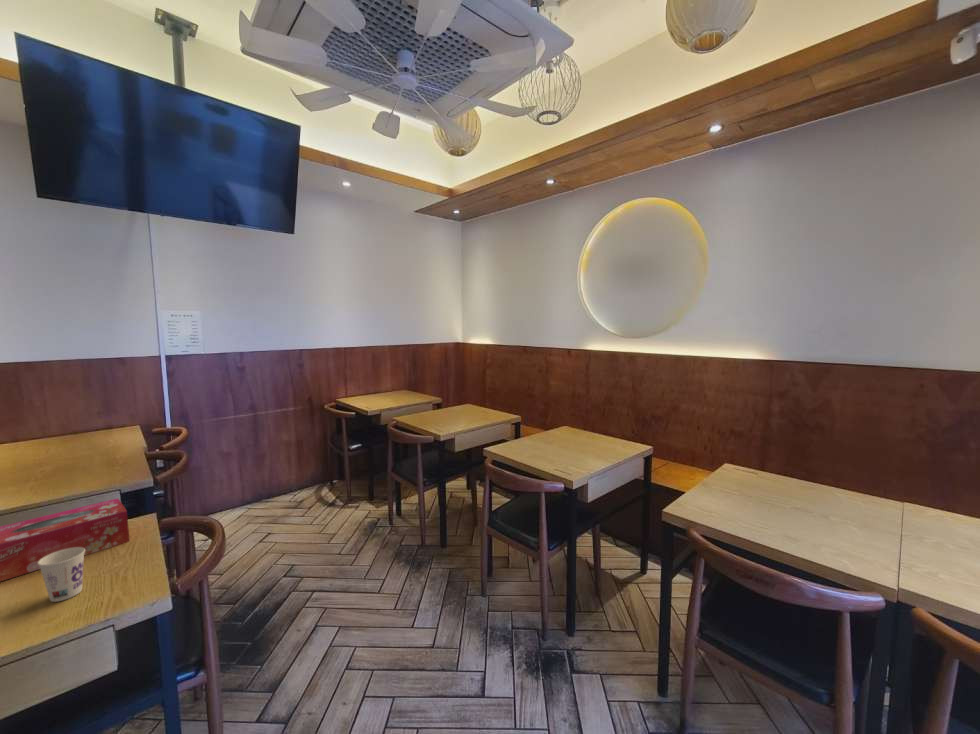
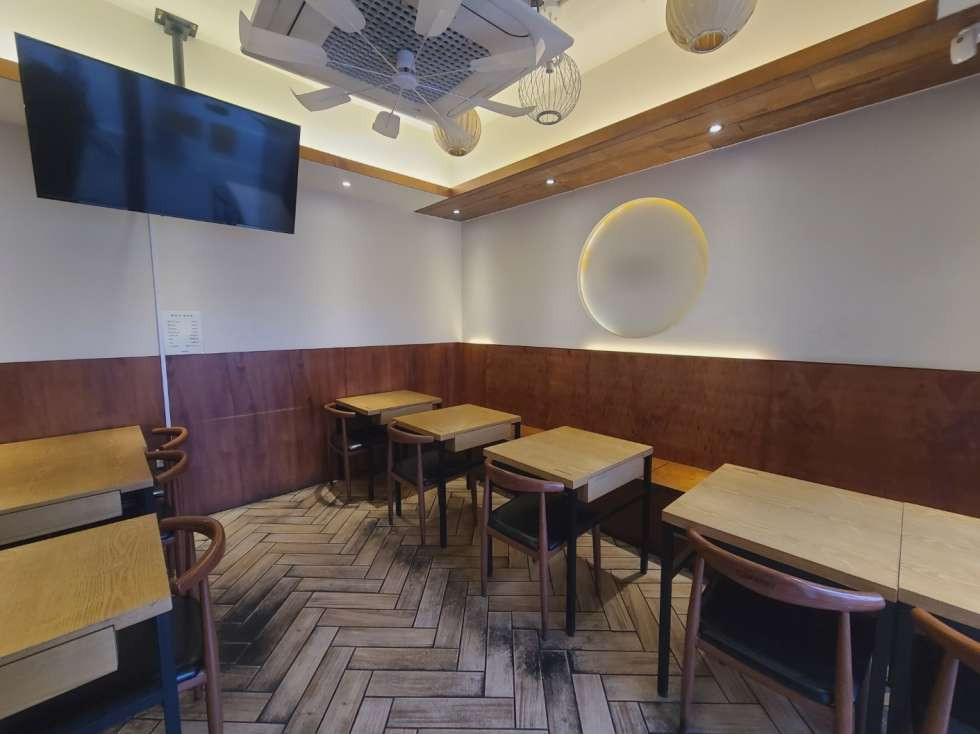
- tissue box [0,497,131,582]
- cup [38,547,85,603]
